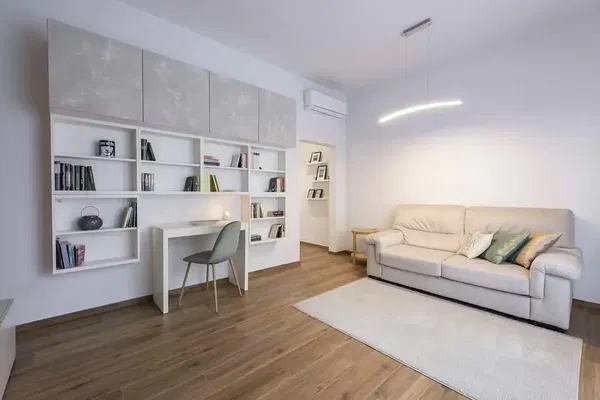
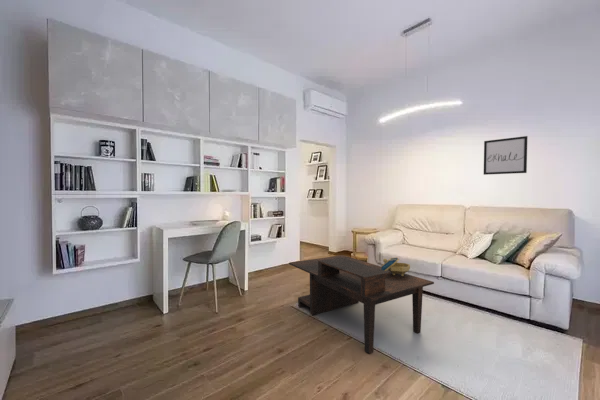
+ decorative container [381,256,411,276]
+ coffee table [288,254,435,355]
+ wall art [483,135,528,176]
